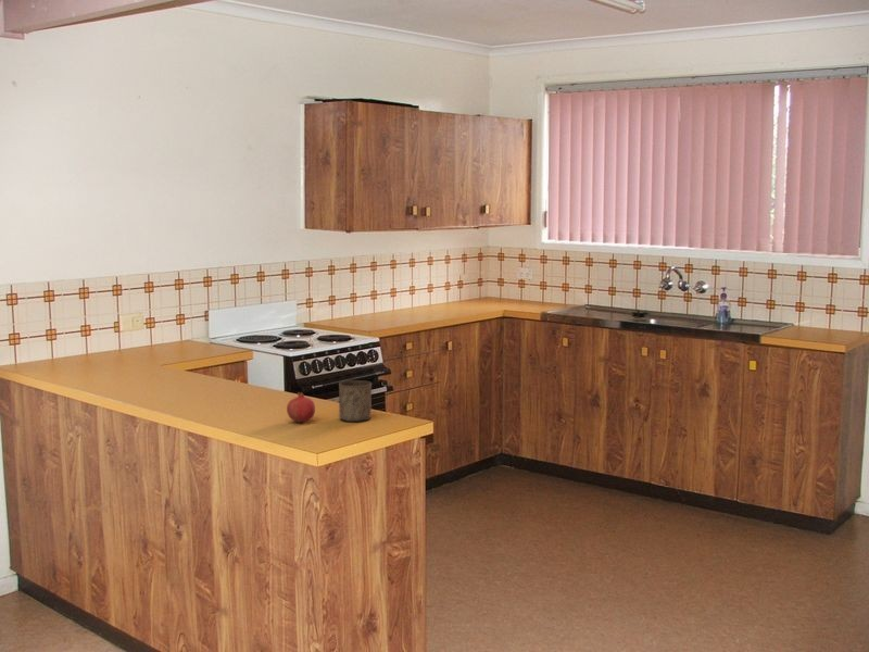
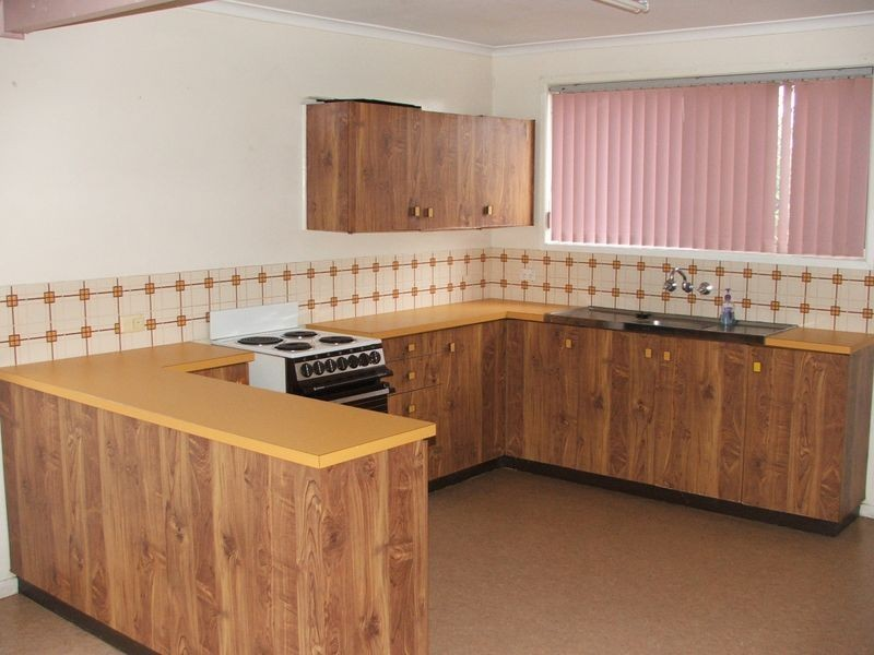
- fruit [286,391,316,423]
- cup [338,379,373,423]
